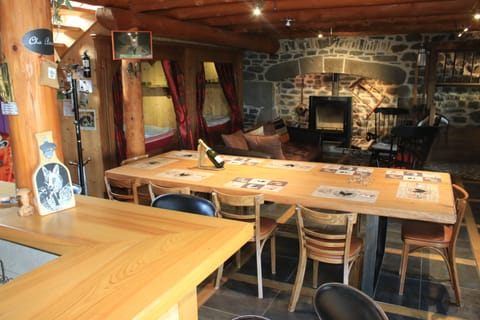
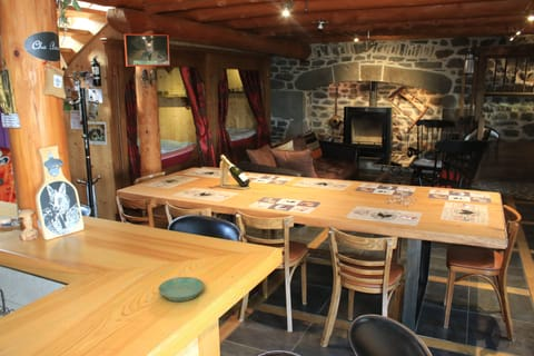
+ saucer [157,276,206,303]
